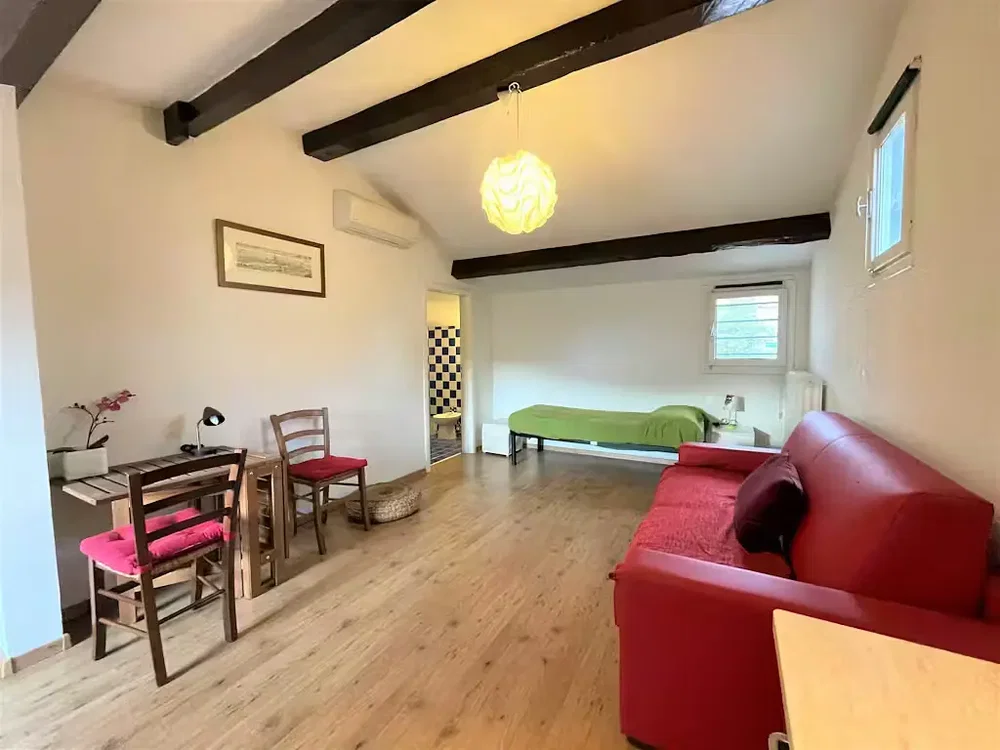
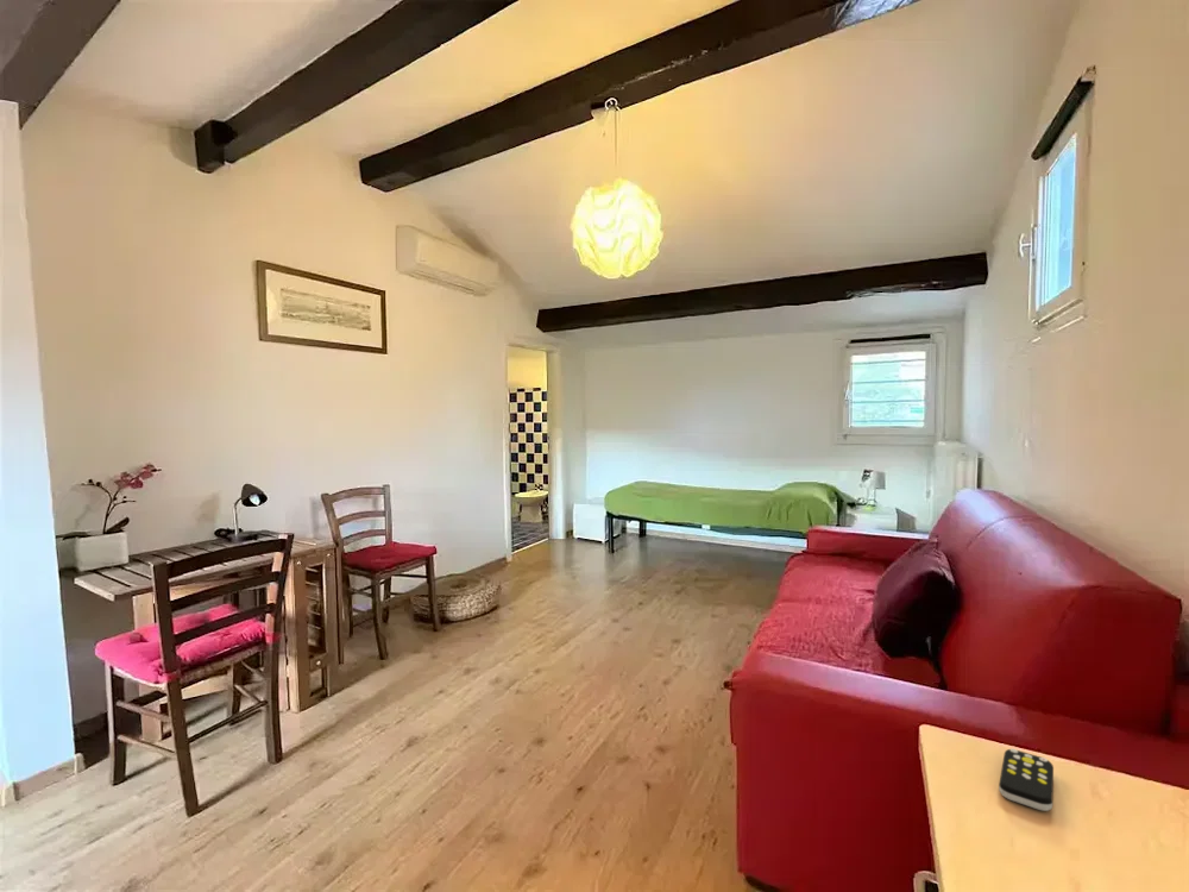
+ remote control [998,748,1055,812]
